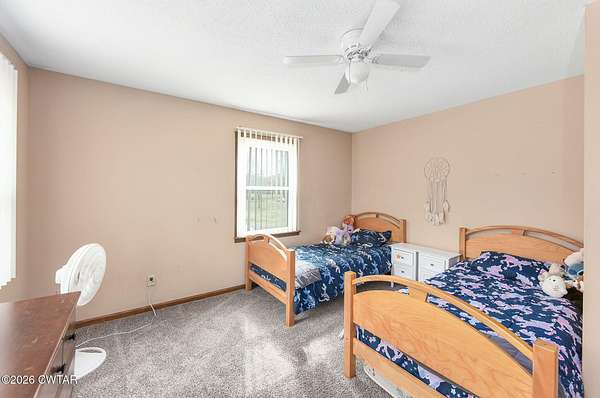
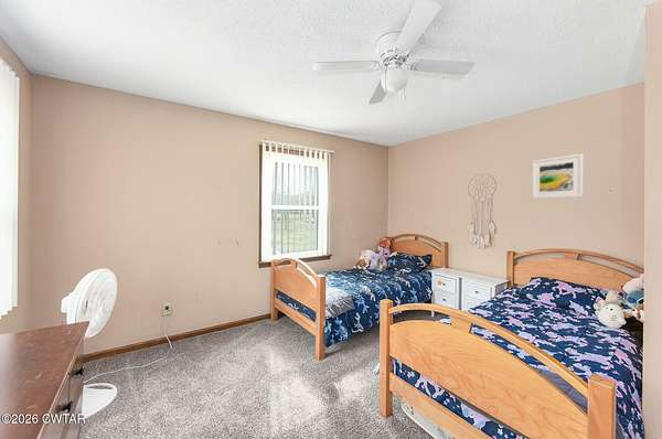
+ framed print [531,152,584,200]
